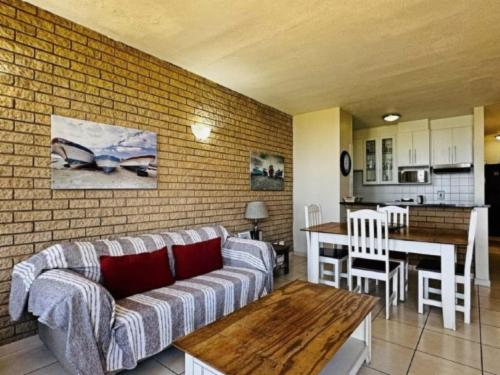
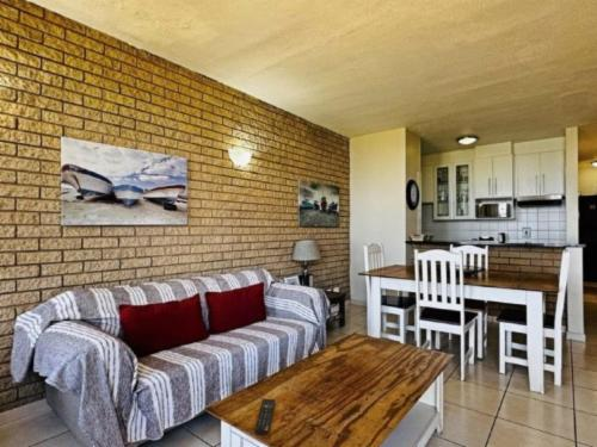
+ remote control [253,398,276,436]
